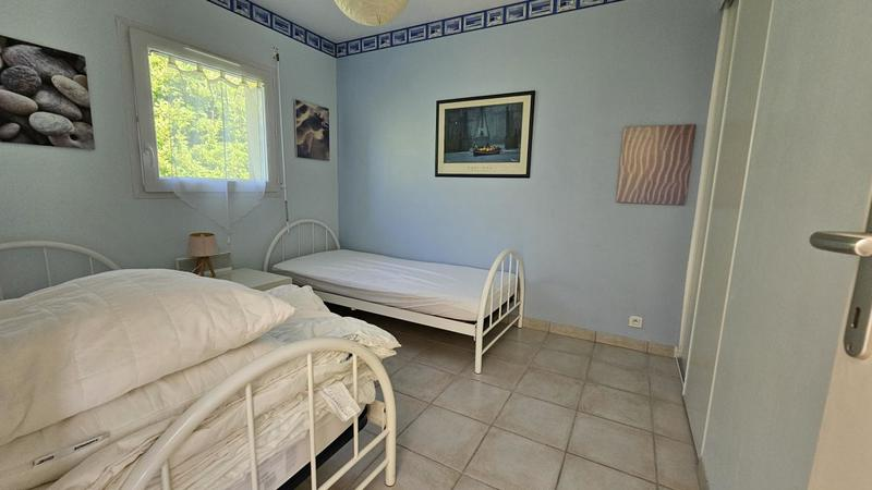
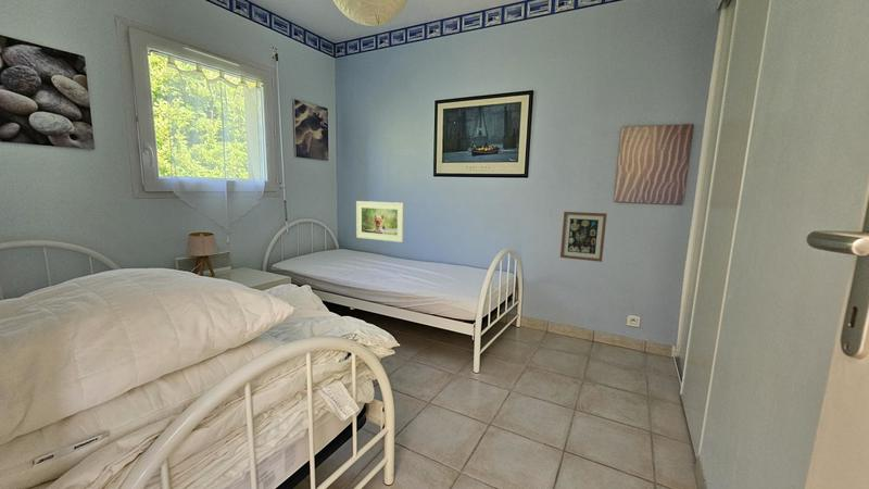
+ wall art [559,211,607,263]
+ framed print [355,200,405,243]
